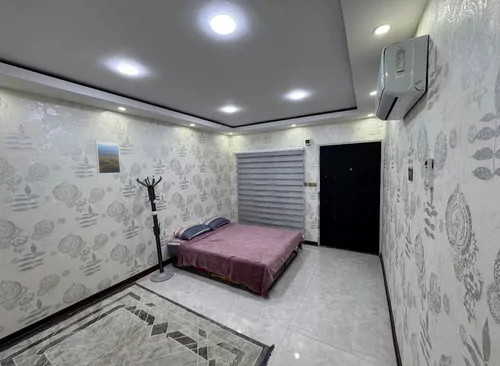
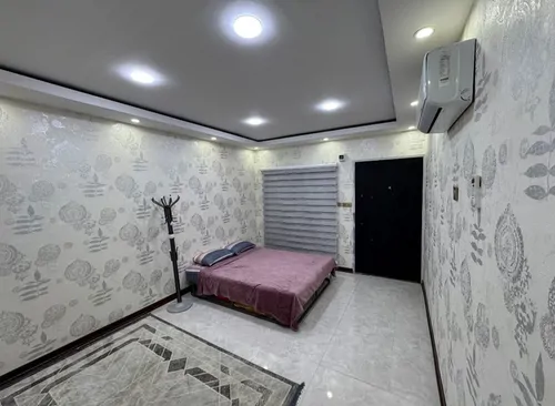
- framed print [94,141,122,175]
